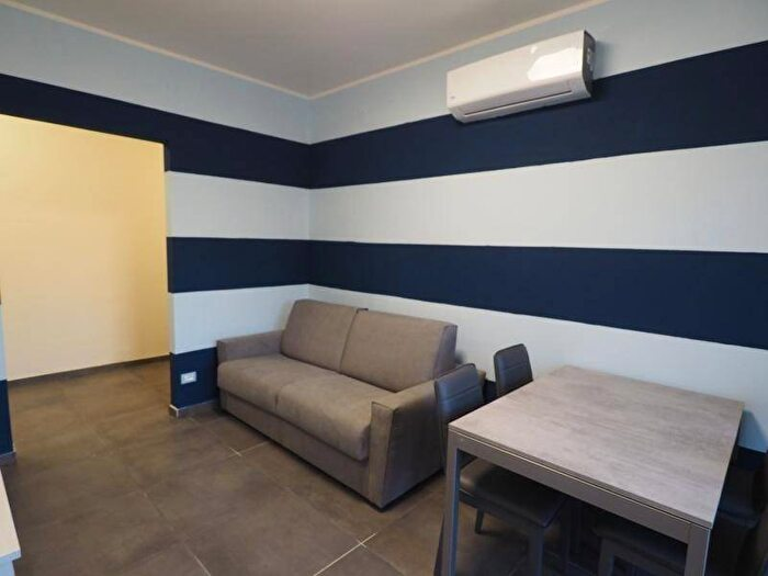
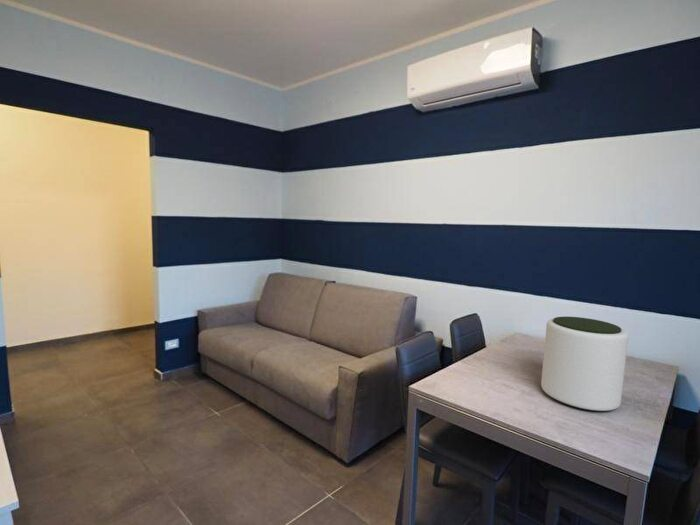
+ plant pot [540,316,629,412]
